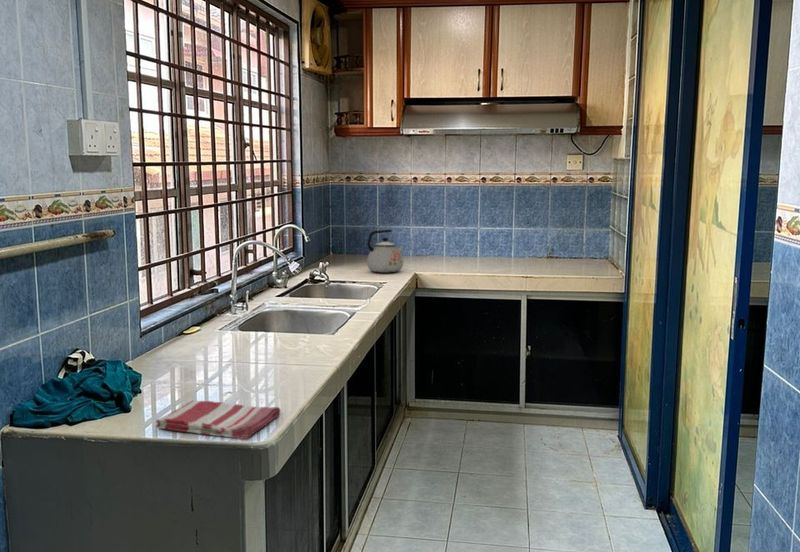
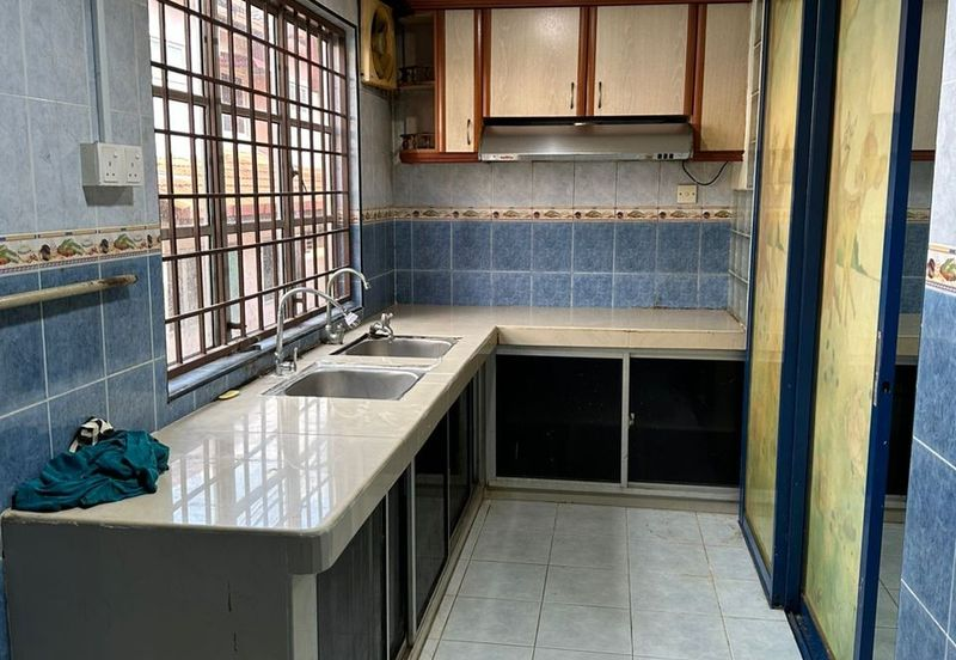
- dish towel [155,399,282,440]
- kettle [366,229,405,274]
